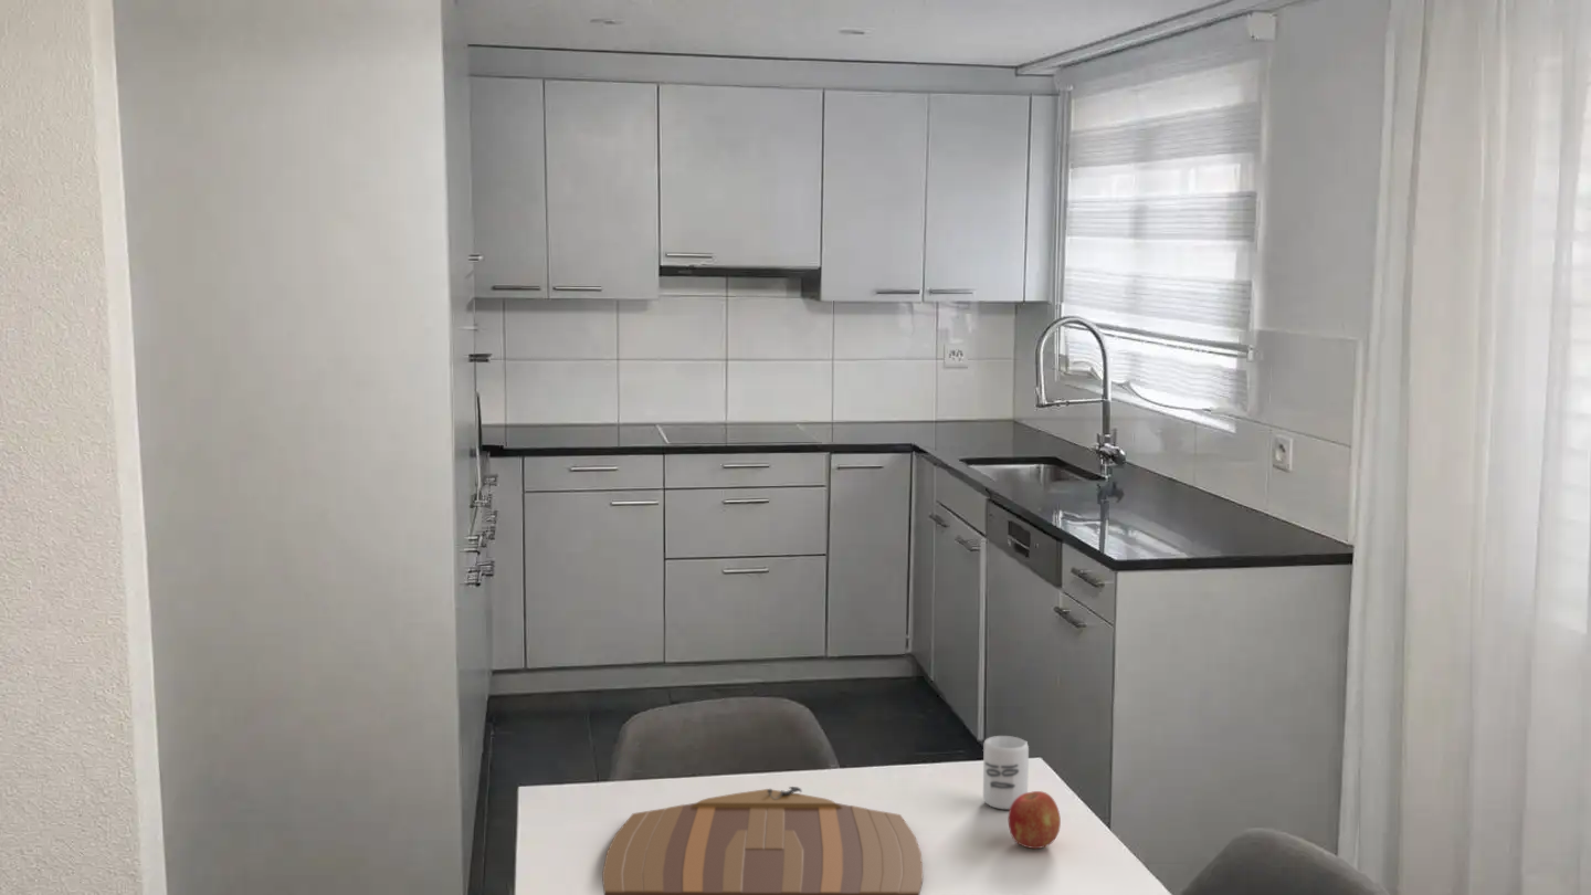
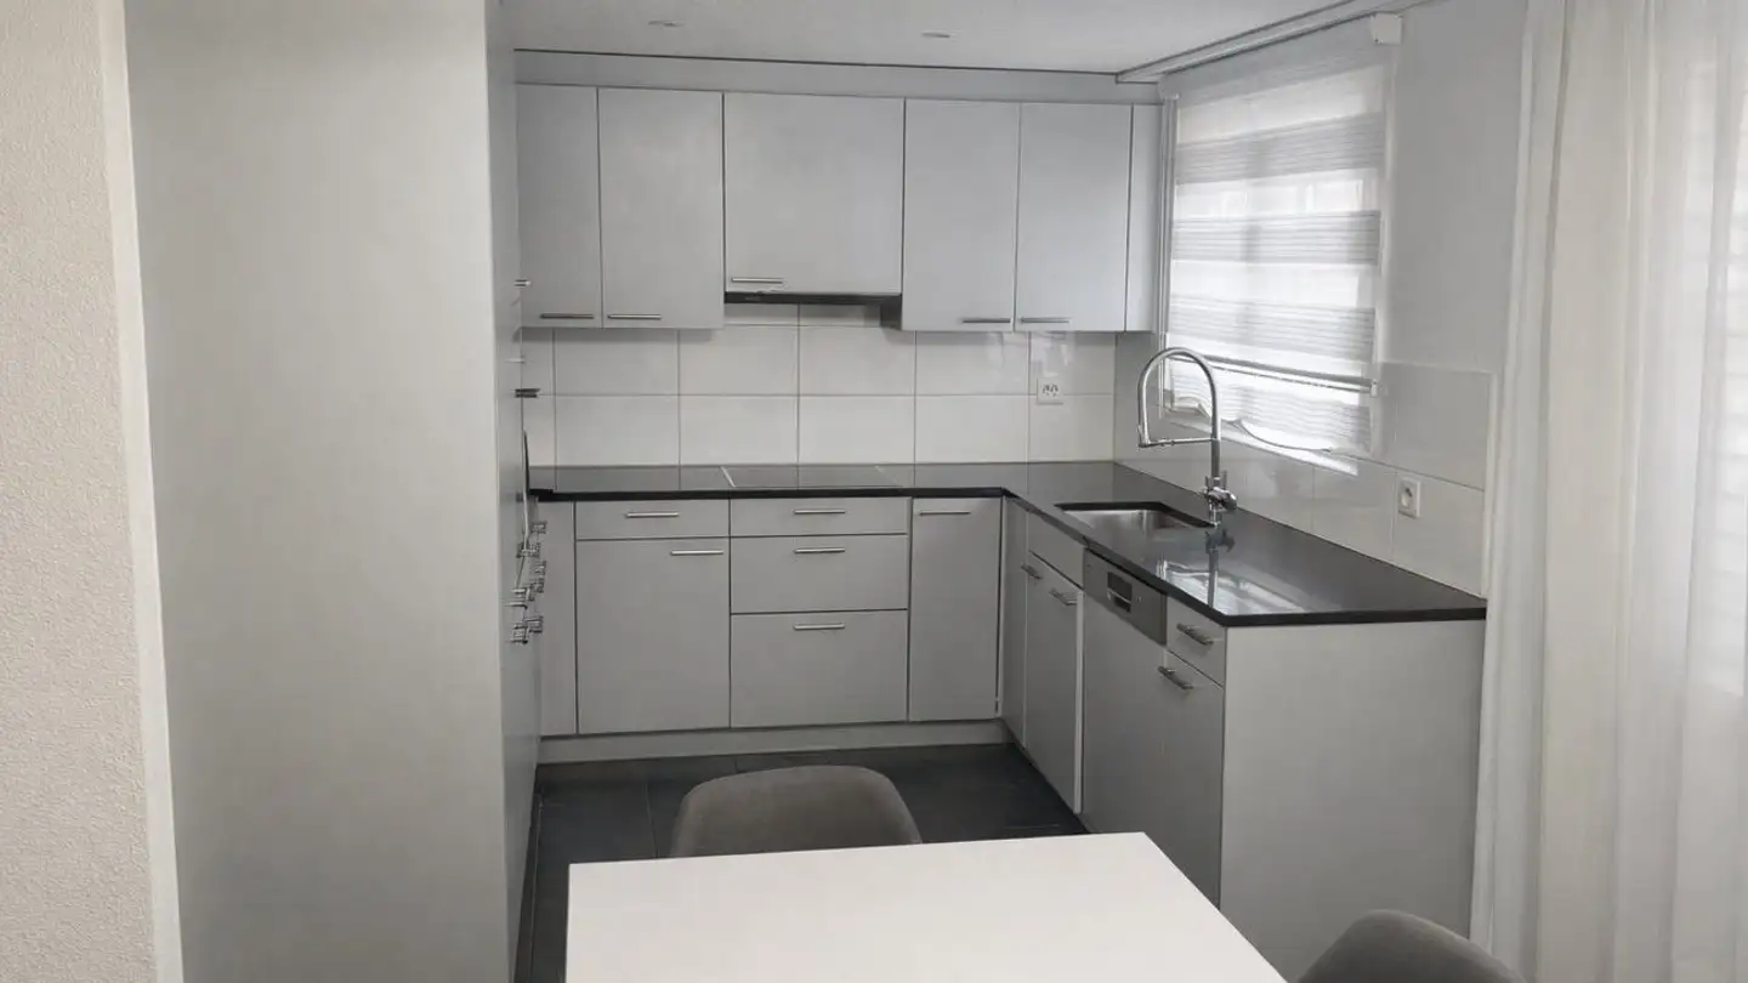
- cutting board [601,786,924,895]
- cup [982,735,1030,811]
- fruit [1008,790,1062,850]
